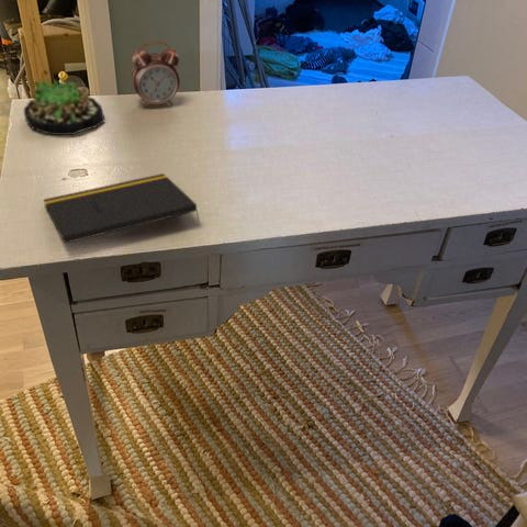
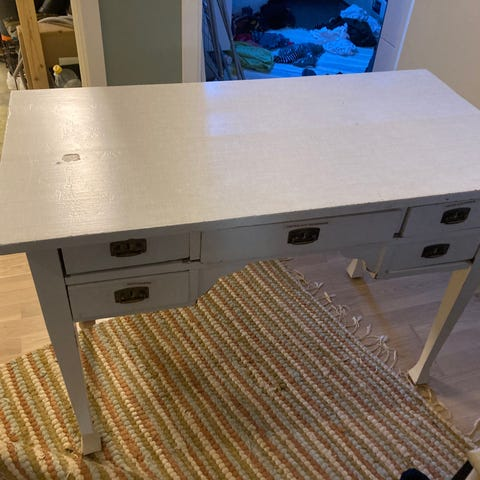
- succulent plant [23,79,105,136]
- notepad [42,172,201,245]
- alarm clock [131,41,181,109]
